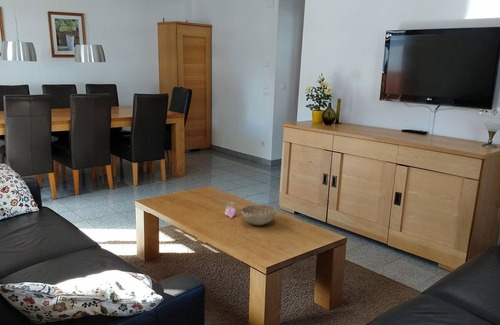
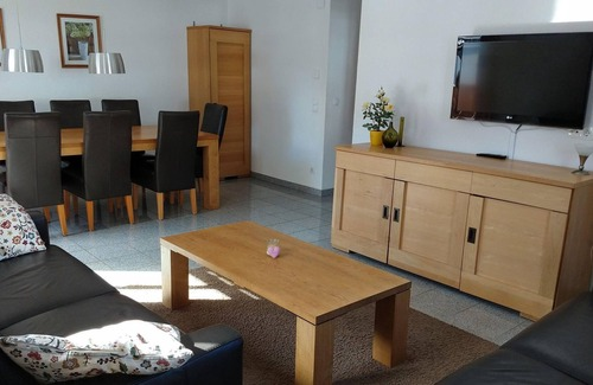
- decorative bowl [240,204,278,226]
